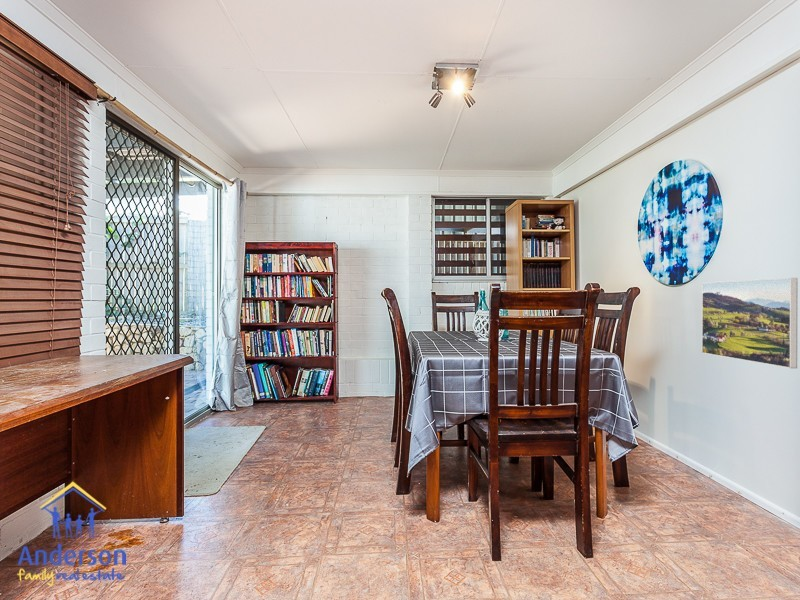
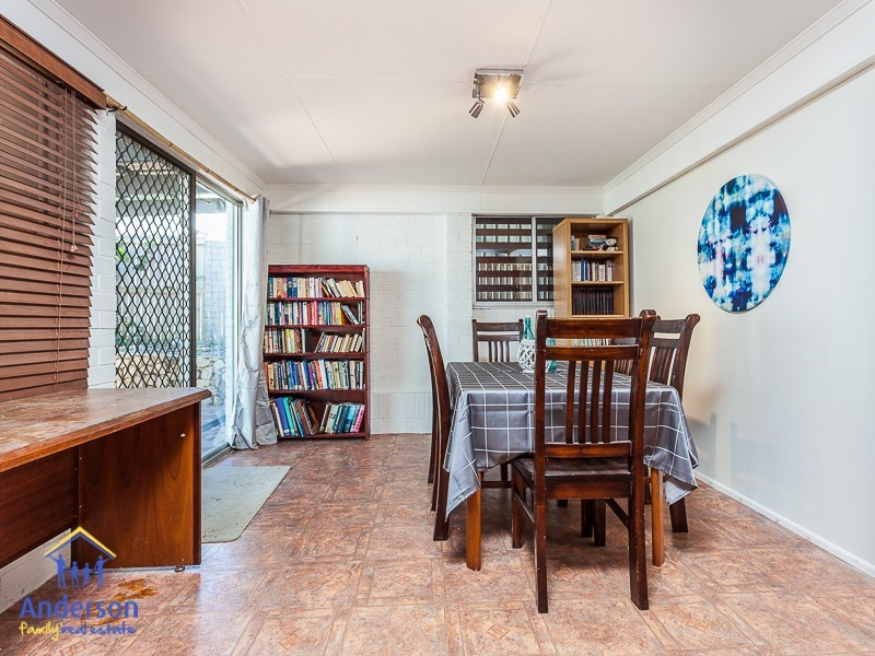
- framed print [701,277,799,369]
